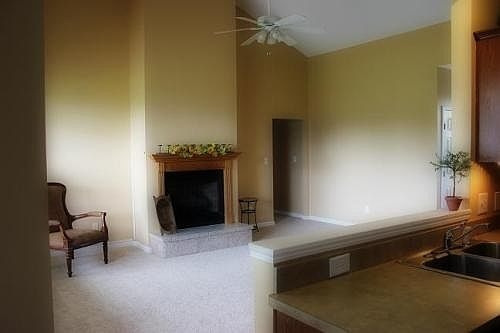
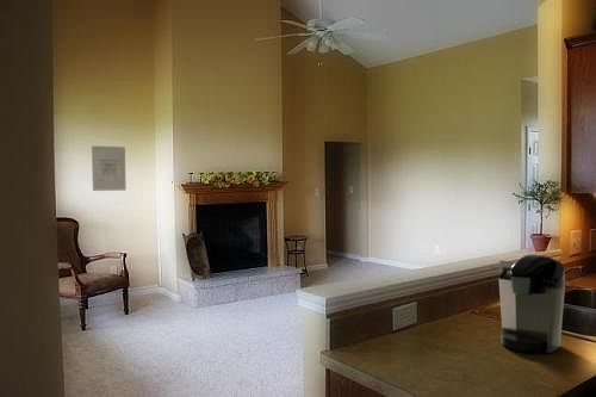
+ wall art [91,144,128,192]
+ coffee maker [498,253,566,354]
